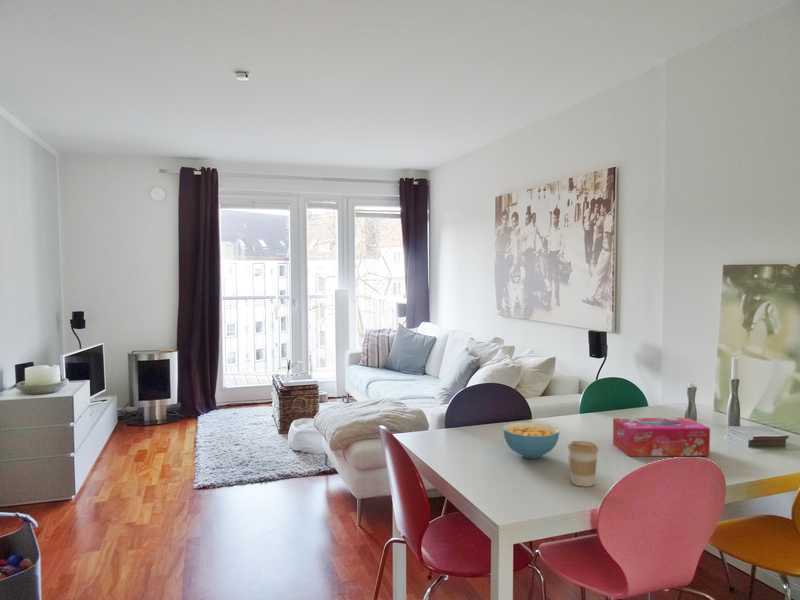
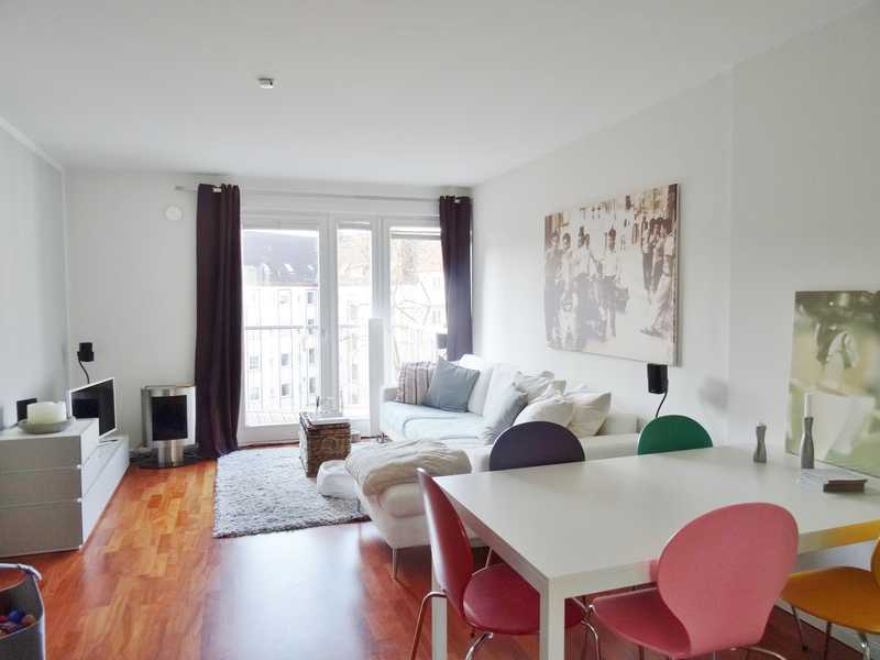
- tissue box [612,417,711,457]
- cereal bowl [502,421,560,459]
- coffee cup [566,440,600,488]
